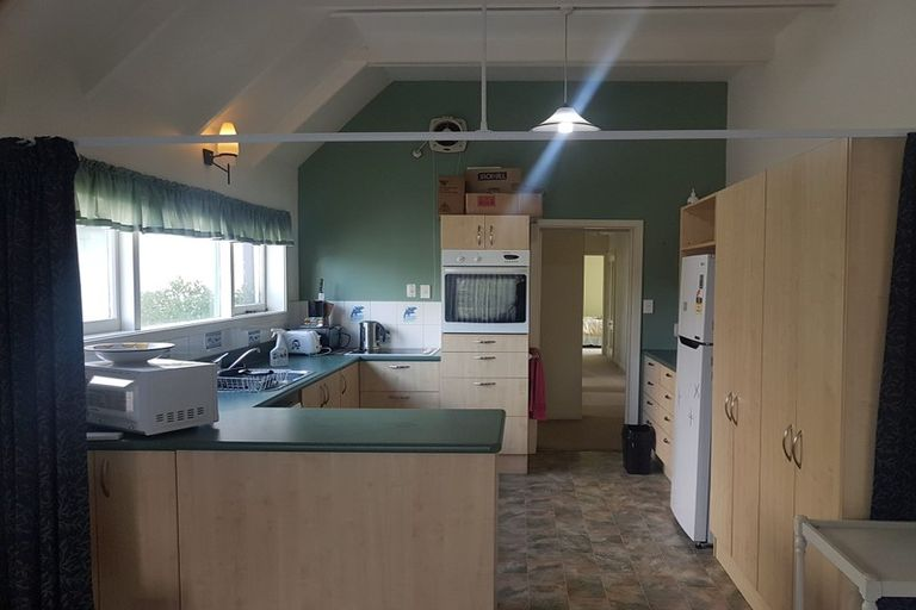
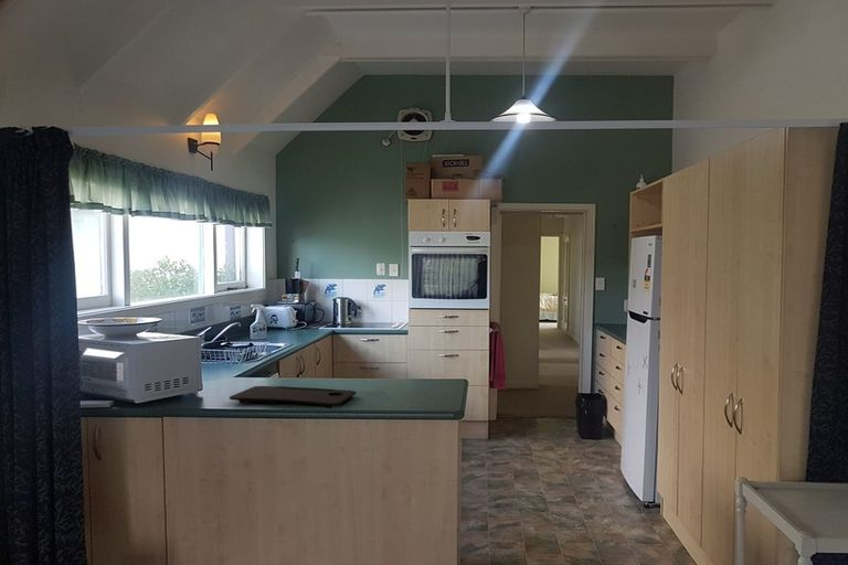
+ cutting board [229,385,357,409]
